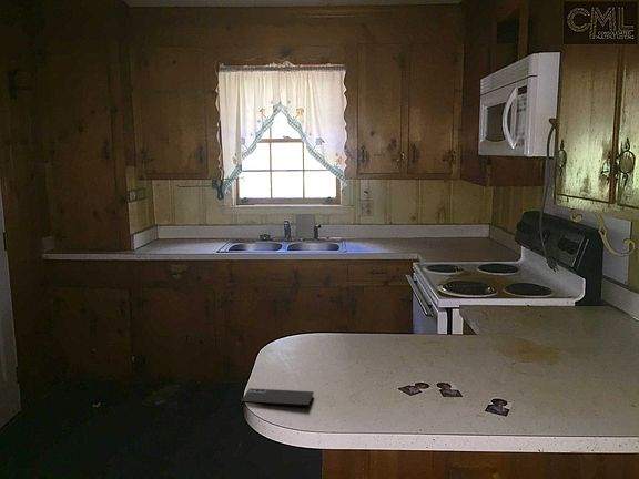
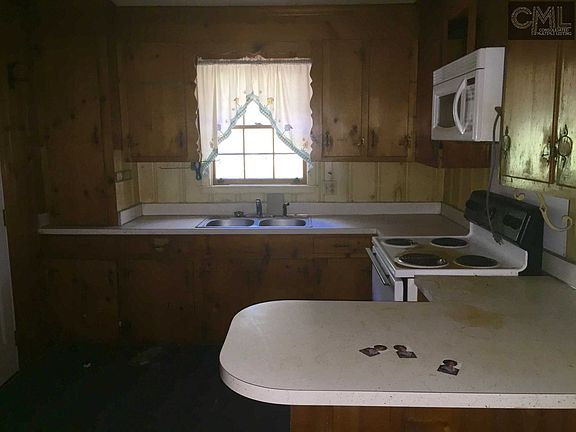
- smartphone [240,387,315,407]
